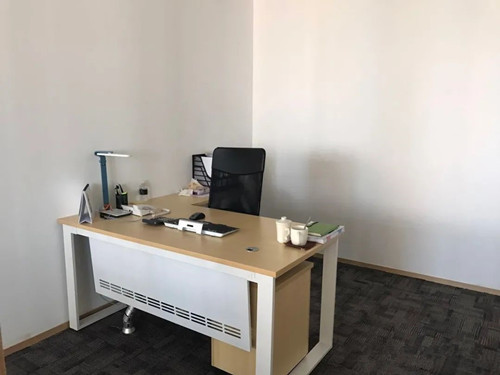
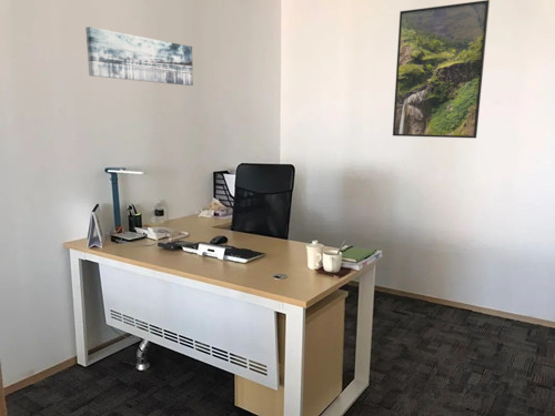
+ wall art [84,26,194,87]
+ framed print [392,0,491,140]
